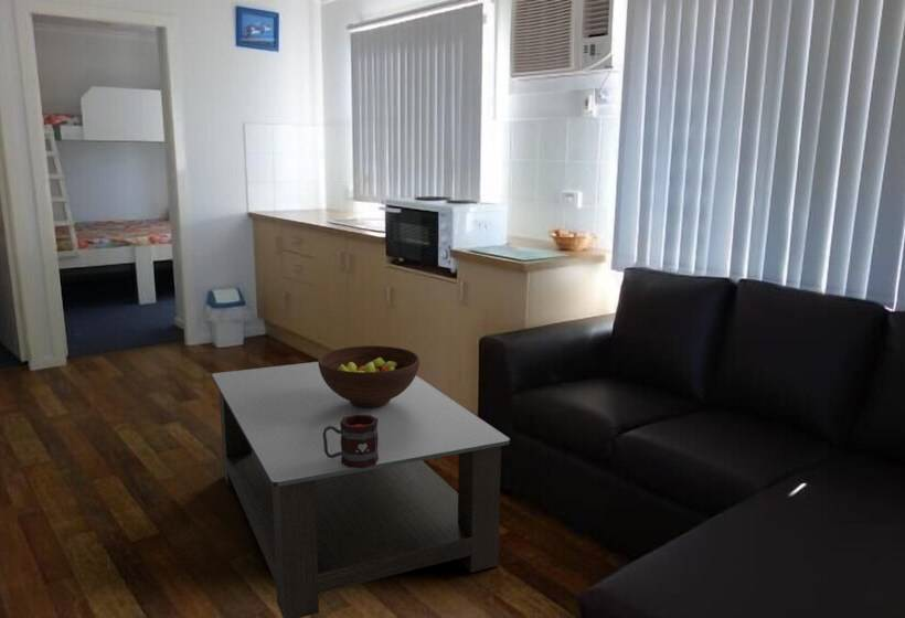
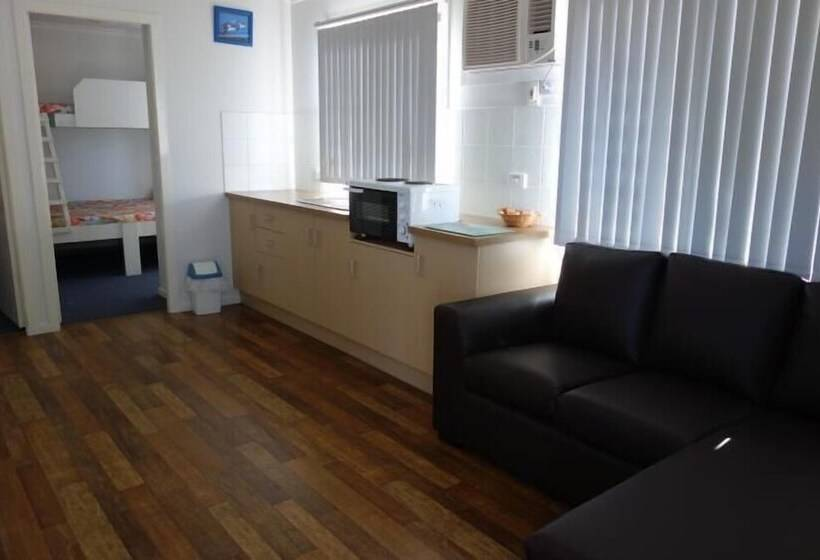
- mug [322,415,379,468]
- fruit bowl [318,344,420,407]
- coffee table [211,361,511,618]
